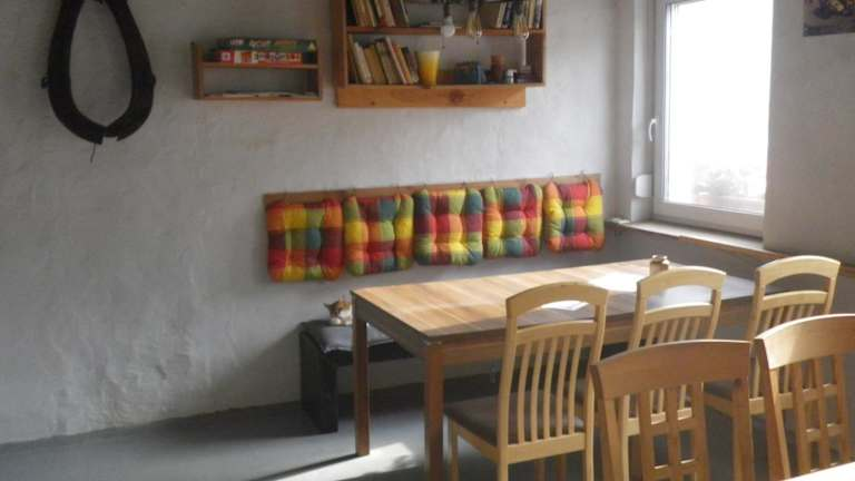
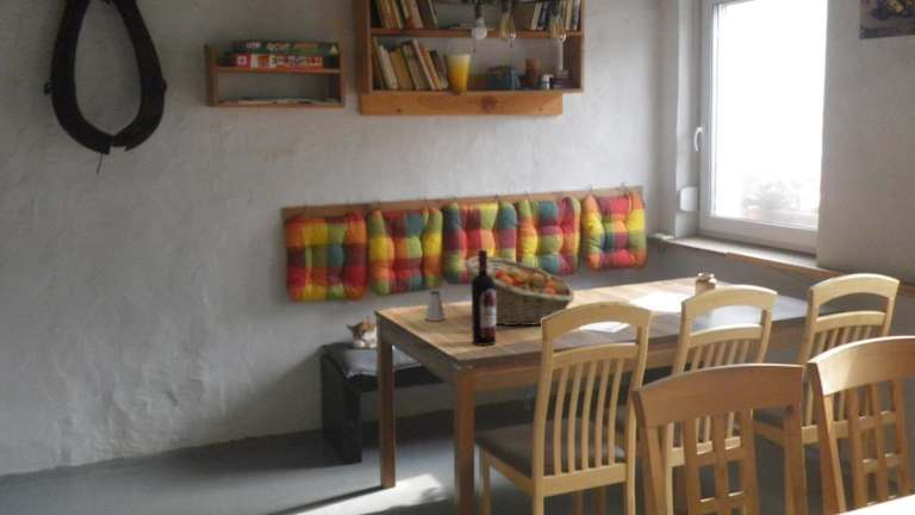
+ saltshaker [424,290,447,322]
+ wine bottle [471,249,497,347]
+ fruit basket [462,255,575,327]
